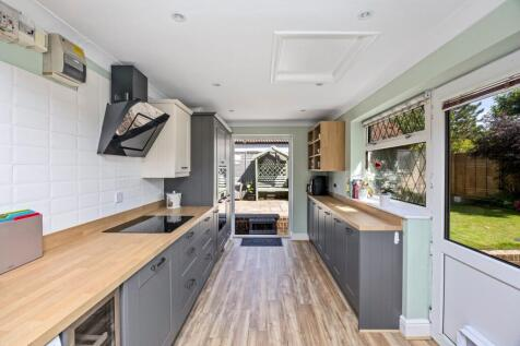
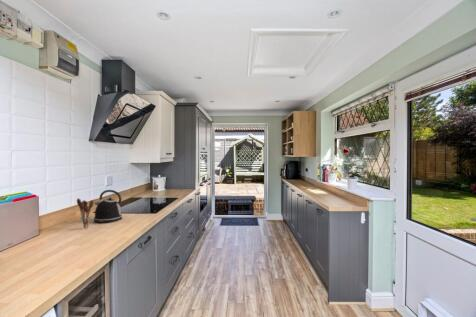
+ kettle [93,189,124,224]
+ utensil holder [76,197,95,229]
